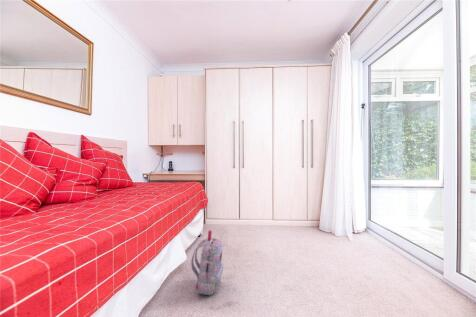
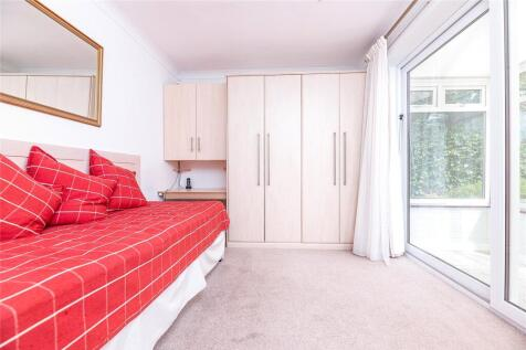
- backpack [190,229,224,296]
